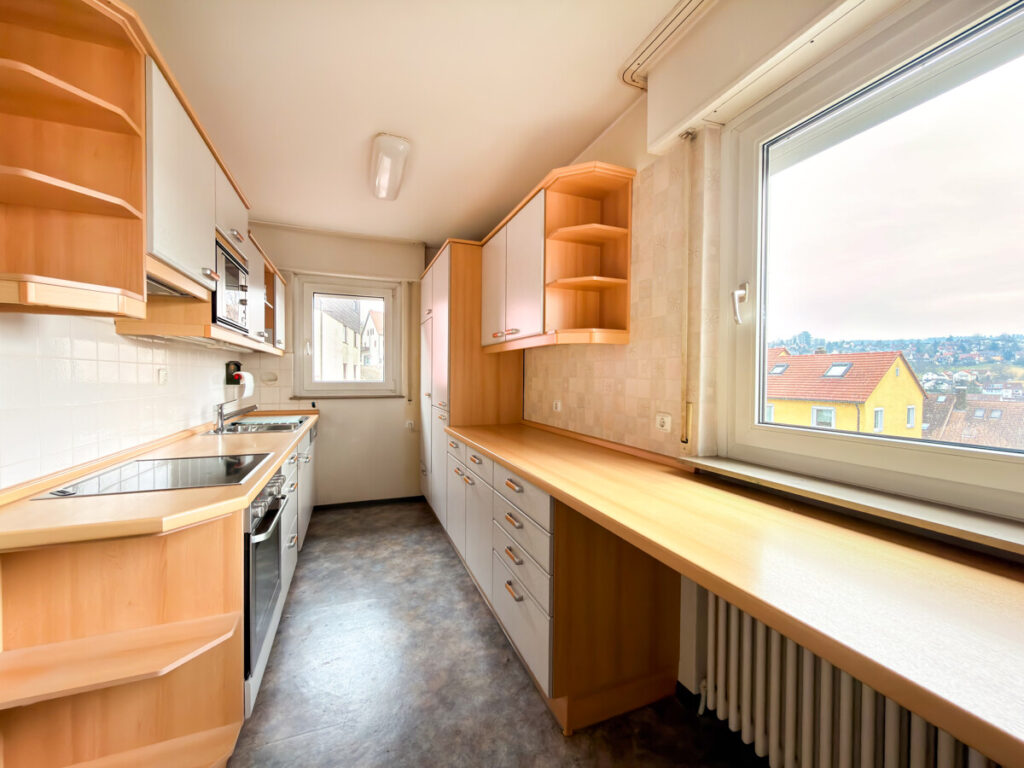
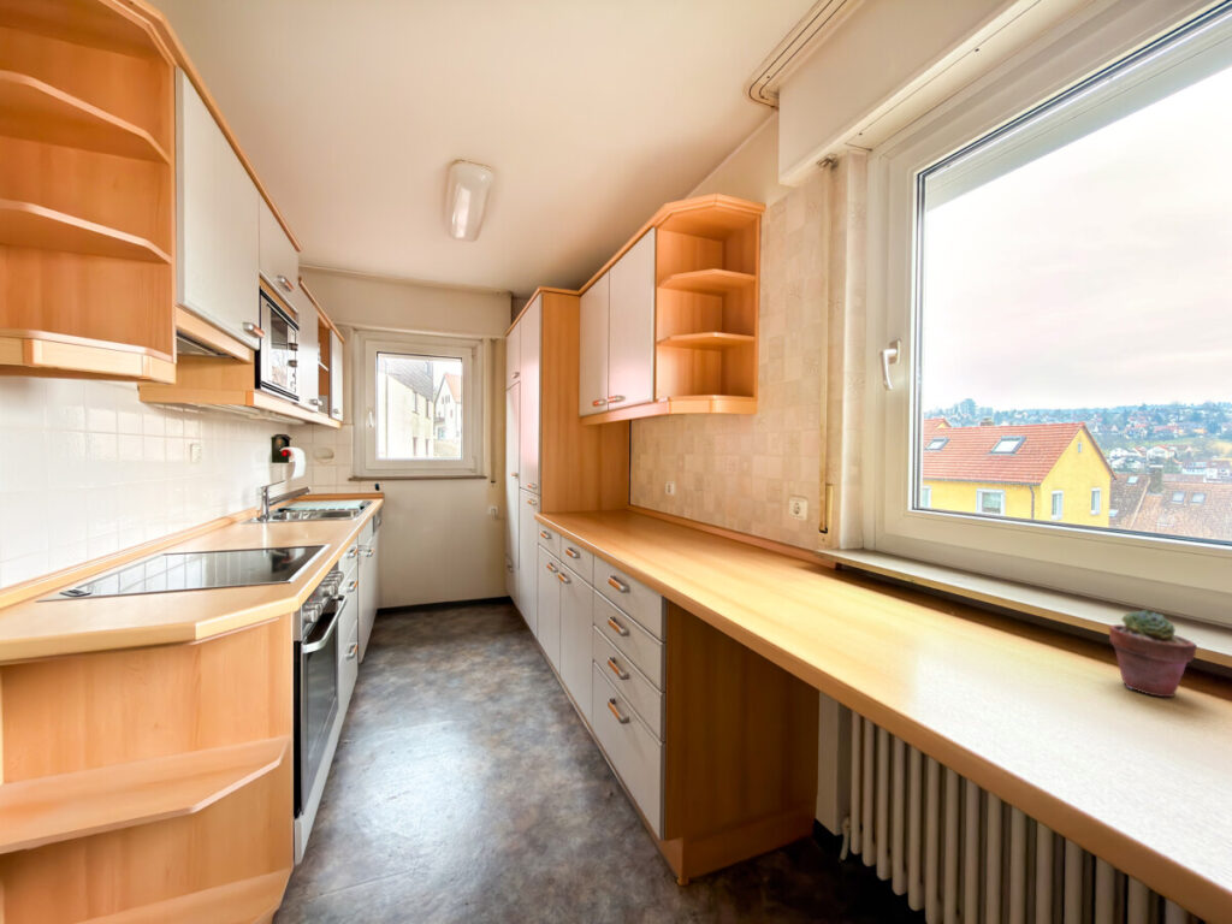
+ potted succulent [1108,609,1198,698]
